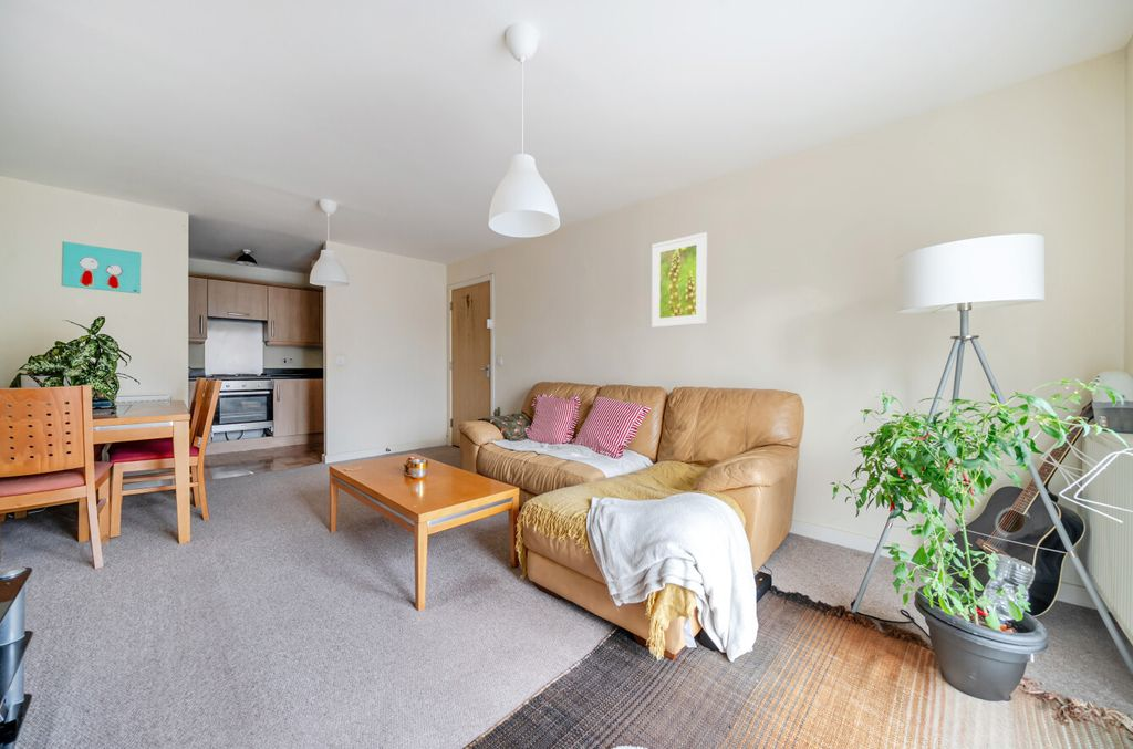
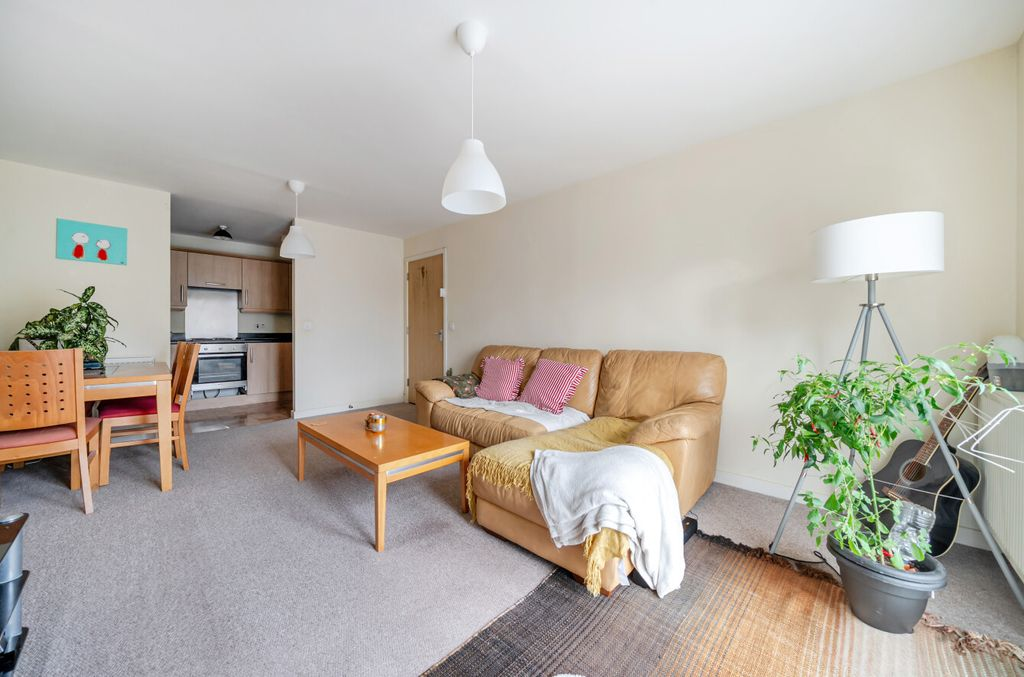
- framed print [651,231,708,330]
